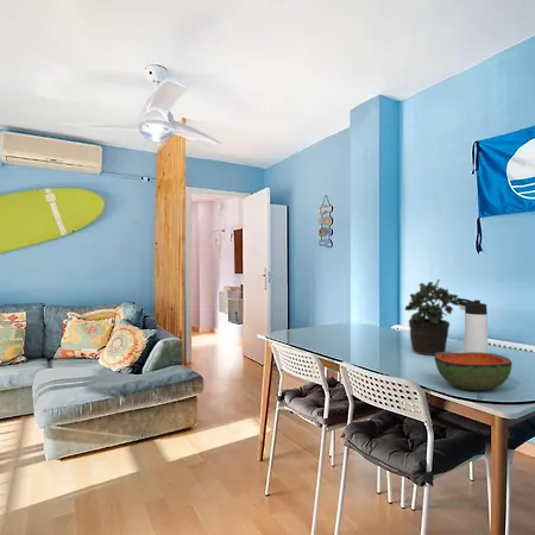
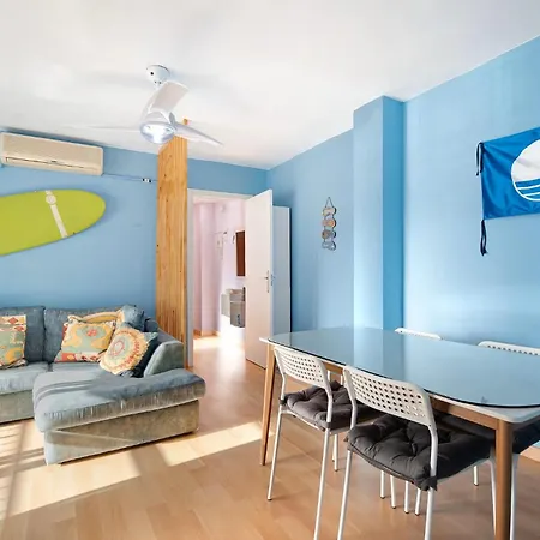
- thermos bottle [457,297,489,353]
- potted plant [404,278,460,357]
- bowl [434,352,512,391]
